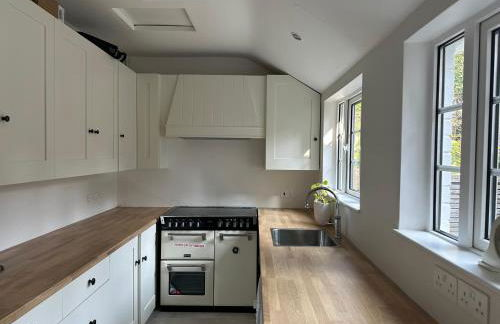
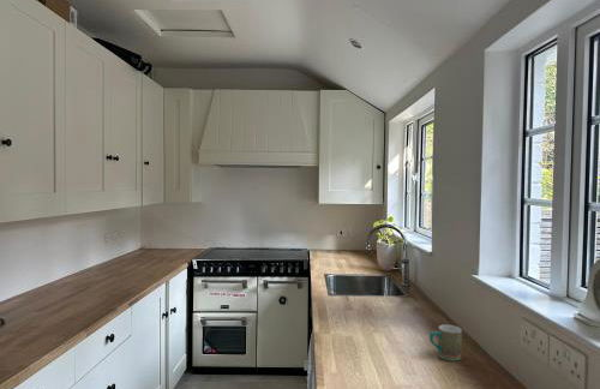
+ mug [428,323,463,361]
